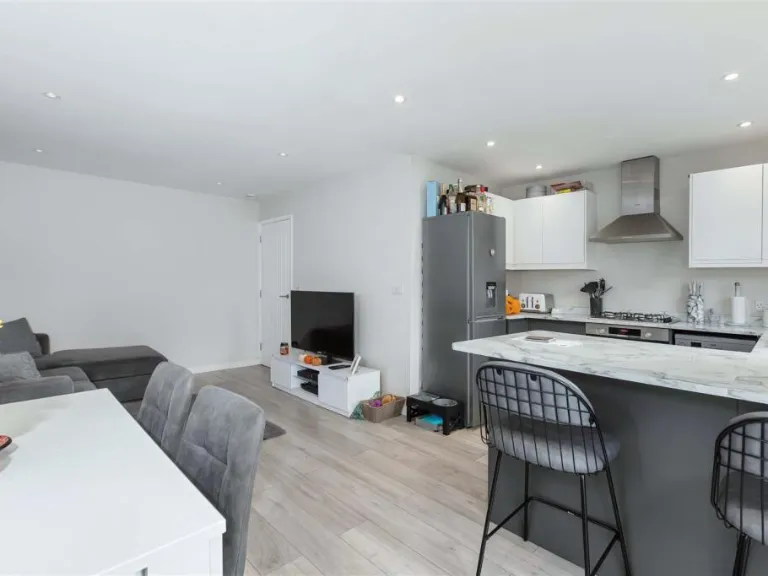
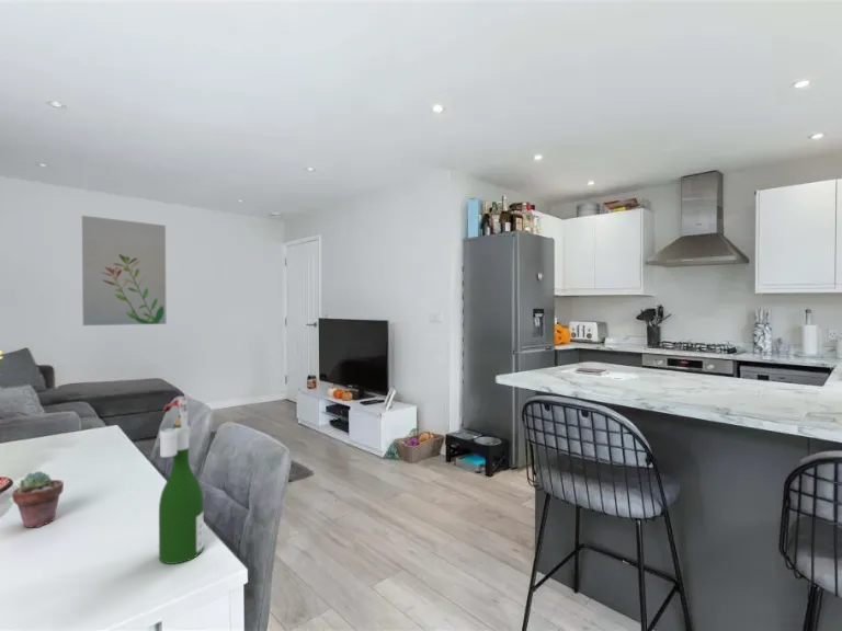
+ potted succulent [11,470,65,529]
+ wall art [81,215,167,326]
+ wine bottle [158,395,205,565]
